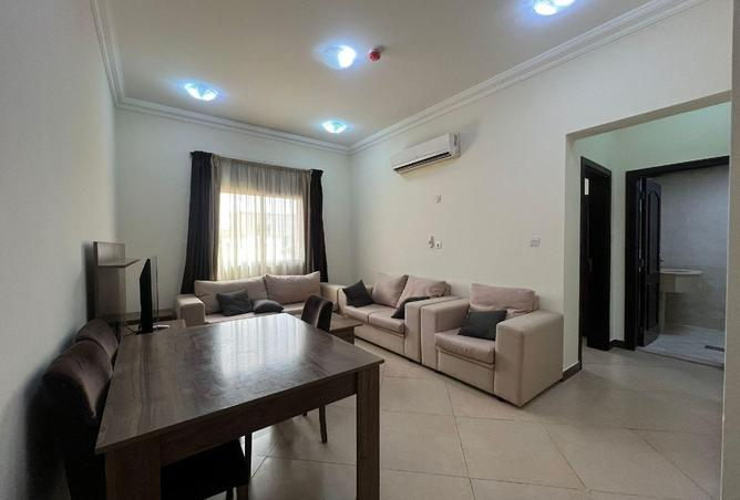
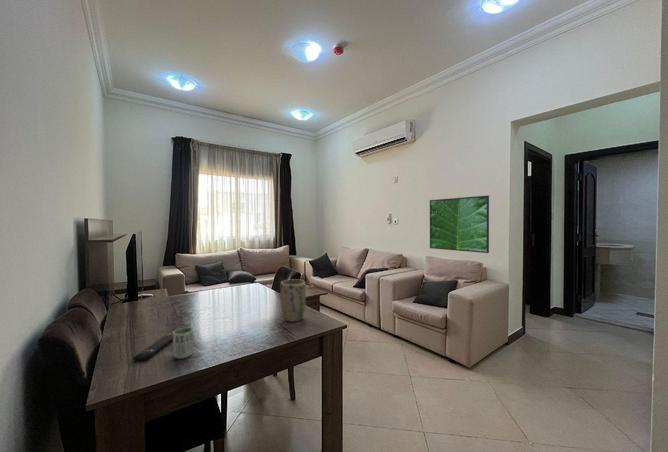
+ plant pot [279,278,307,322]
+ remote control [132,331,173,362]
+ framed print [429,195,490,254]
+ cup [172,326,194,360]
